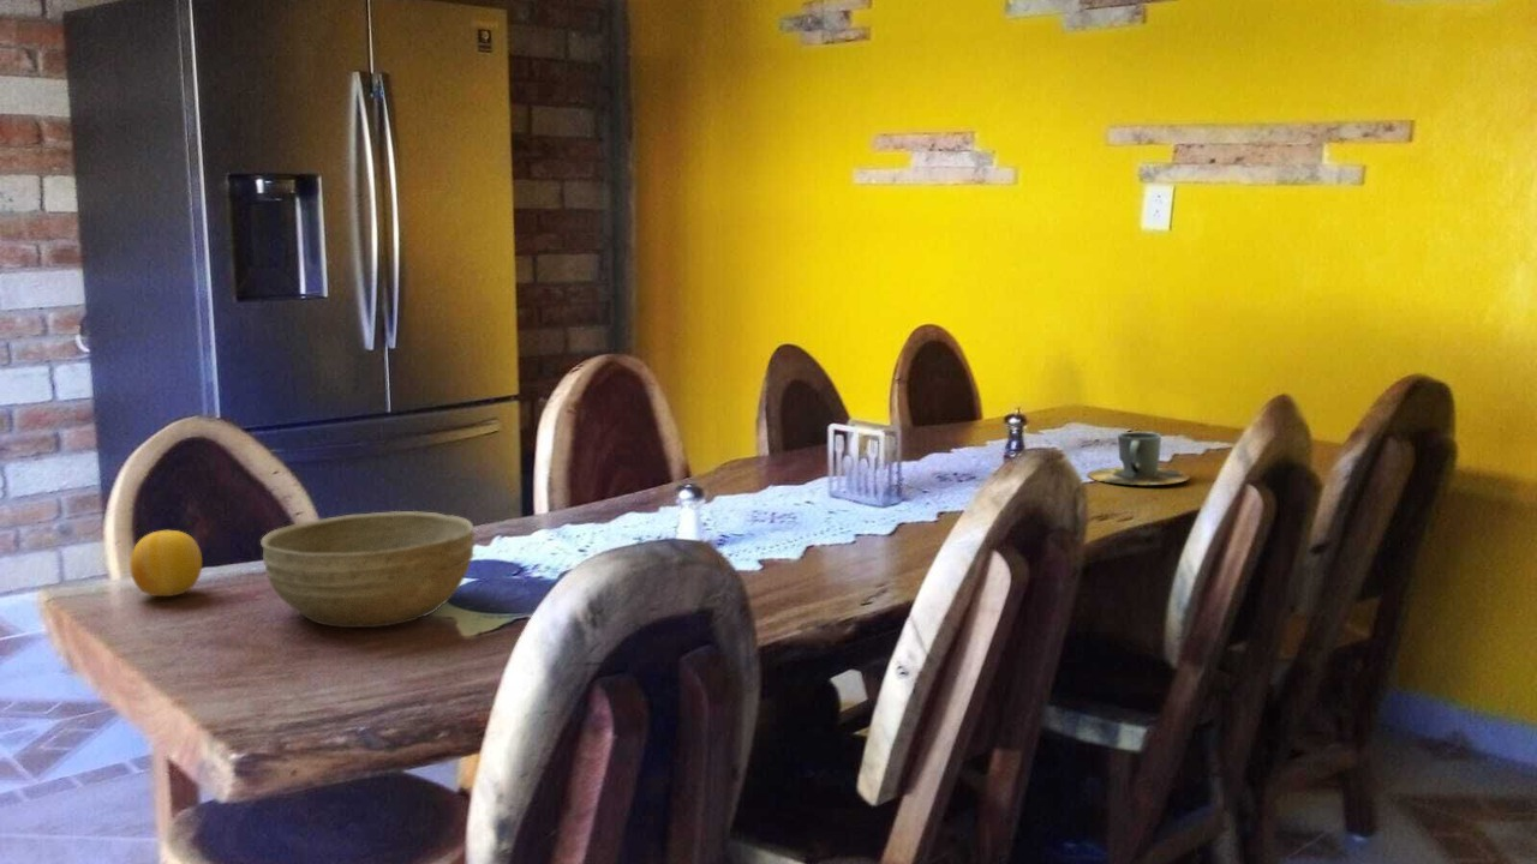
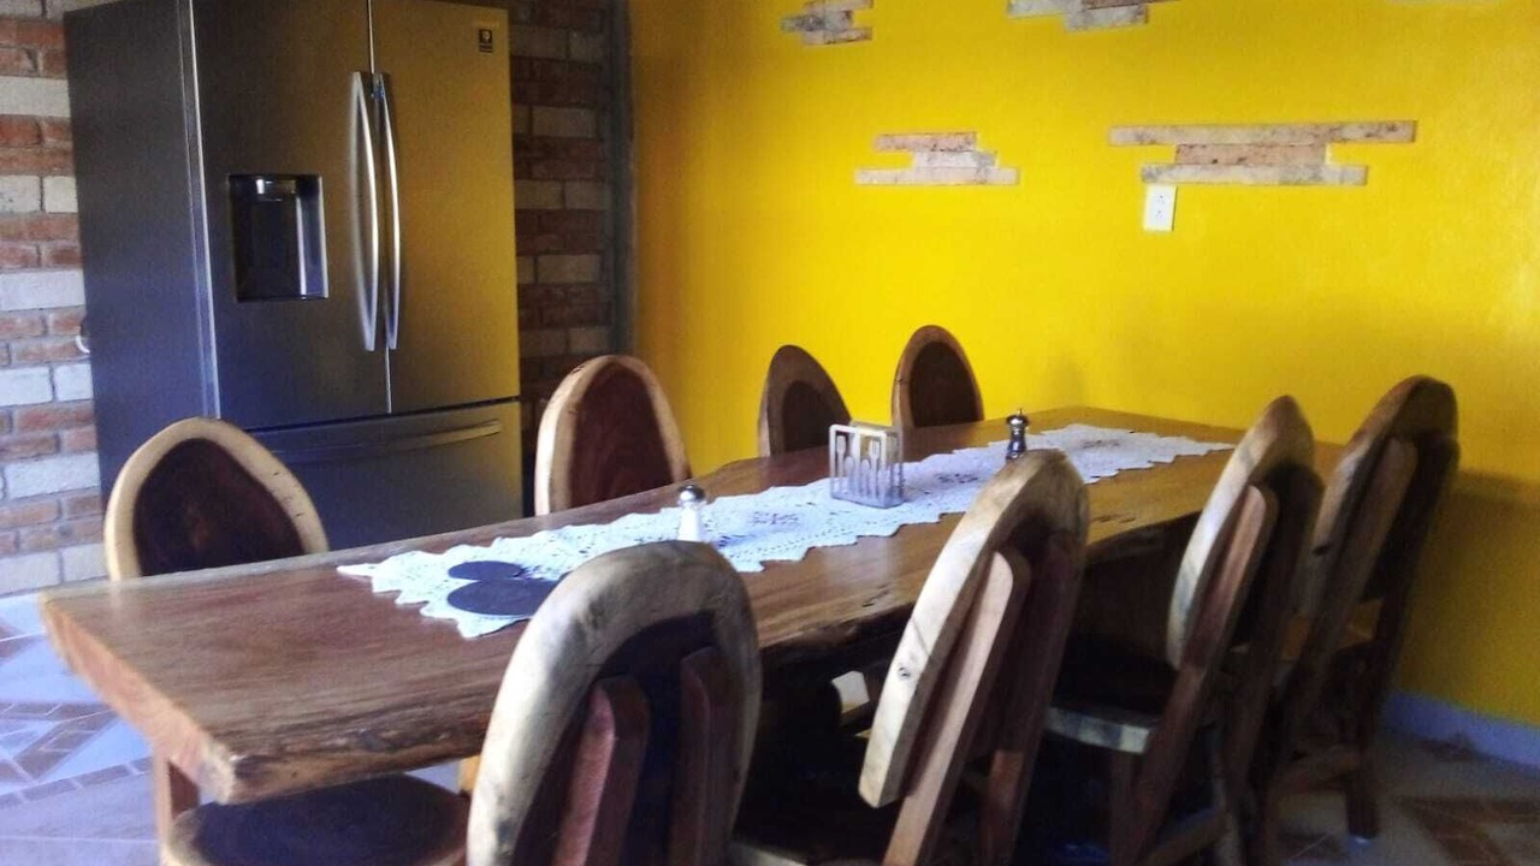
- fruit [130,529,203,598]
- cup [1086,431,1191,486]
- bowl [259,510,476,629]
